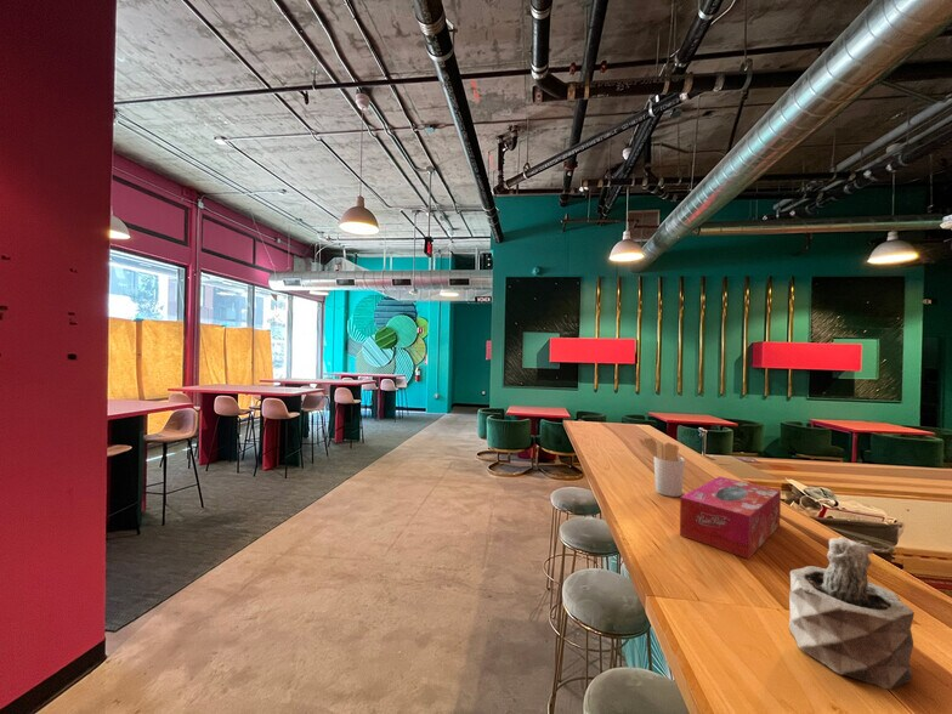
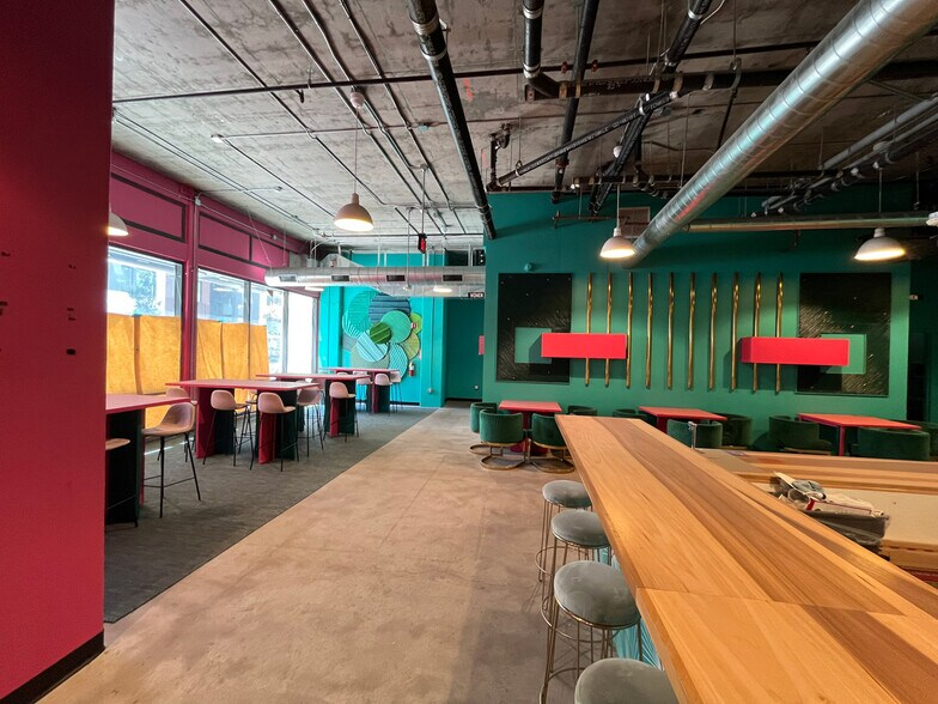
- tissue box [679,476,782,560]
- utensil holder [638,437,686,498]
- succulent plant [788,536,916,690]
